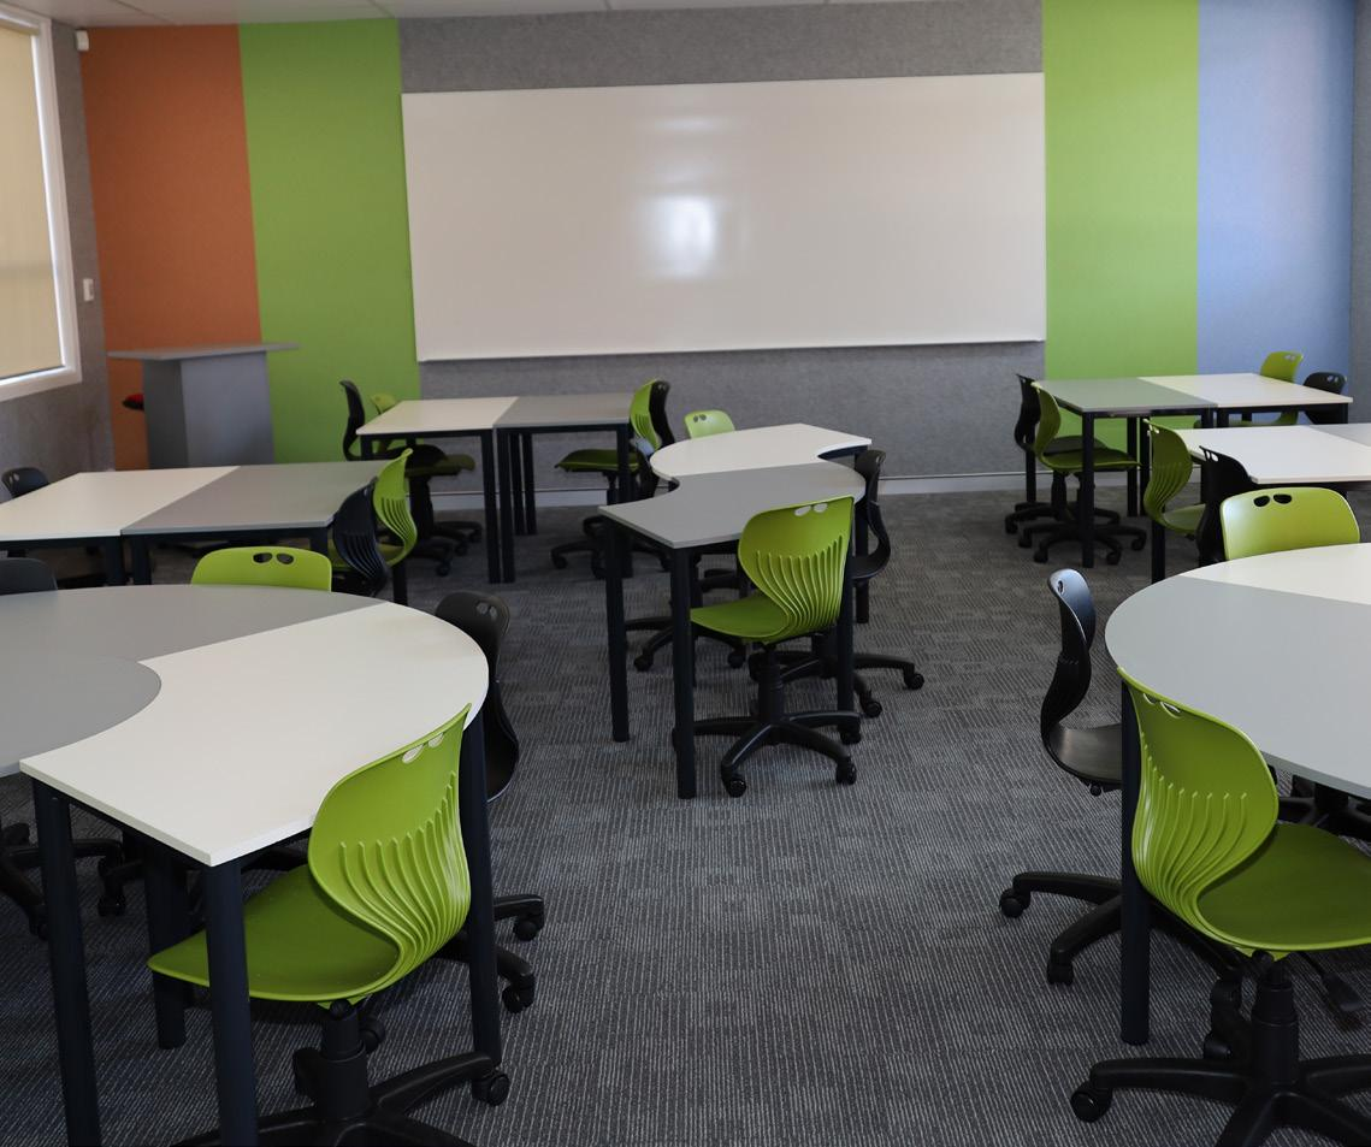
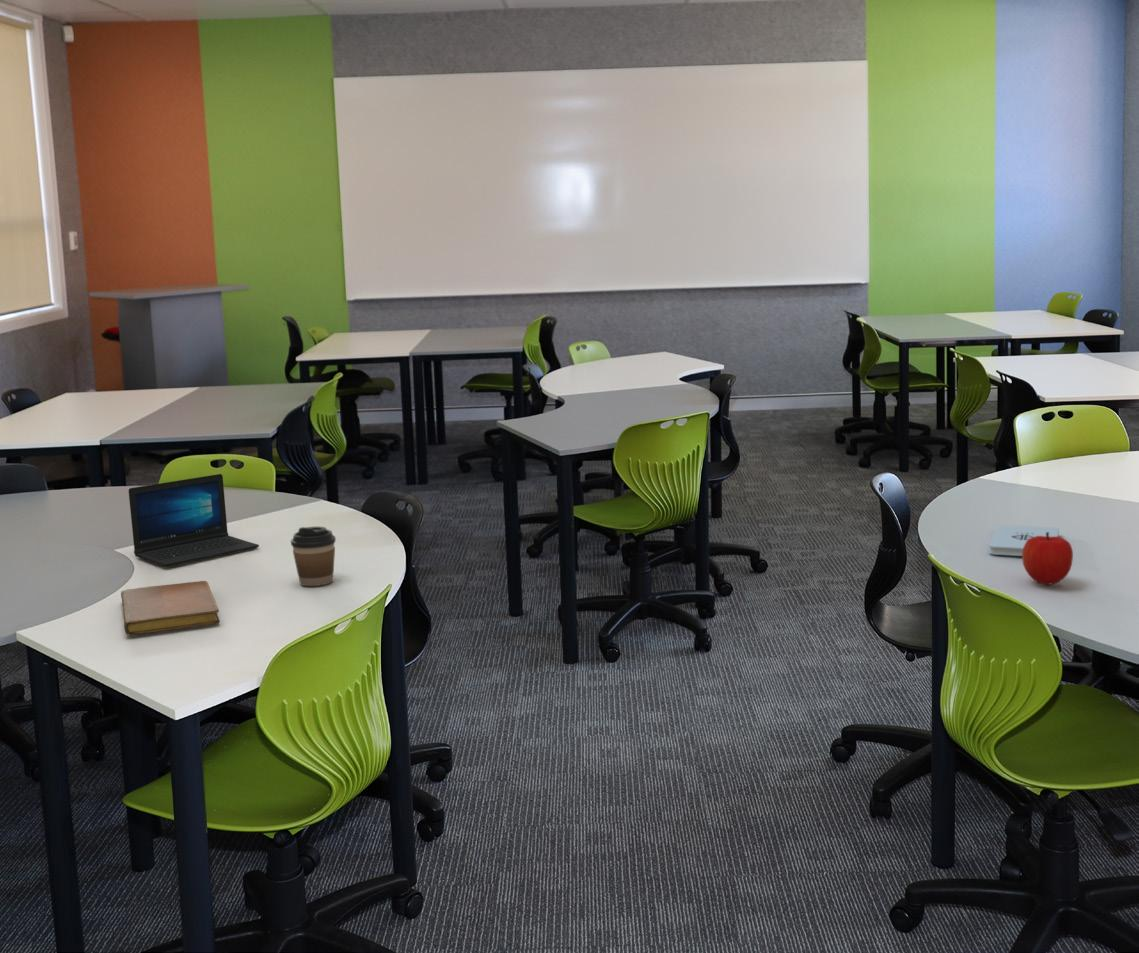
+ laptop [128,473,260,567]
+ coffee cup [290,526,337,587]
+ fruit [1021,532,1074,586]
+ notepad [988,524,1060,557]
+ notebook [120,580,221,636]
